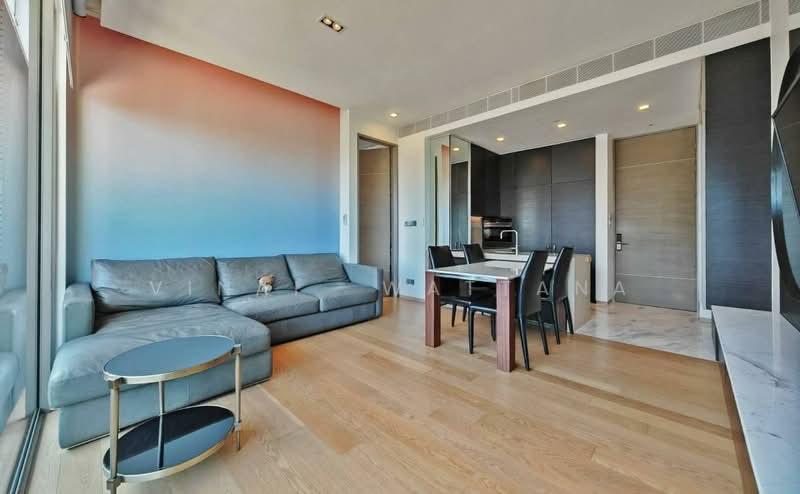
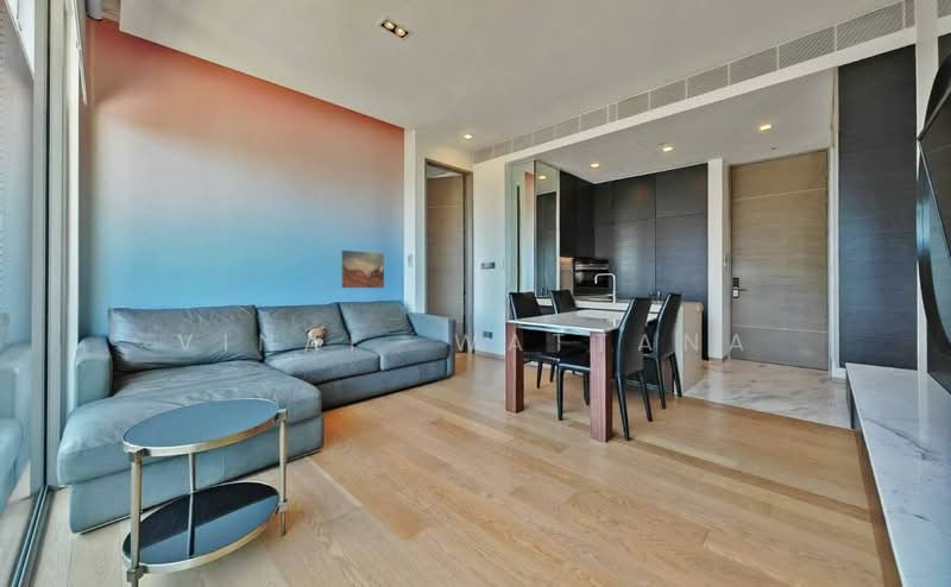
+ wall art [341,250,385,289]
